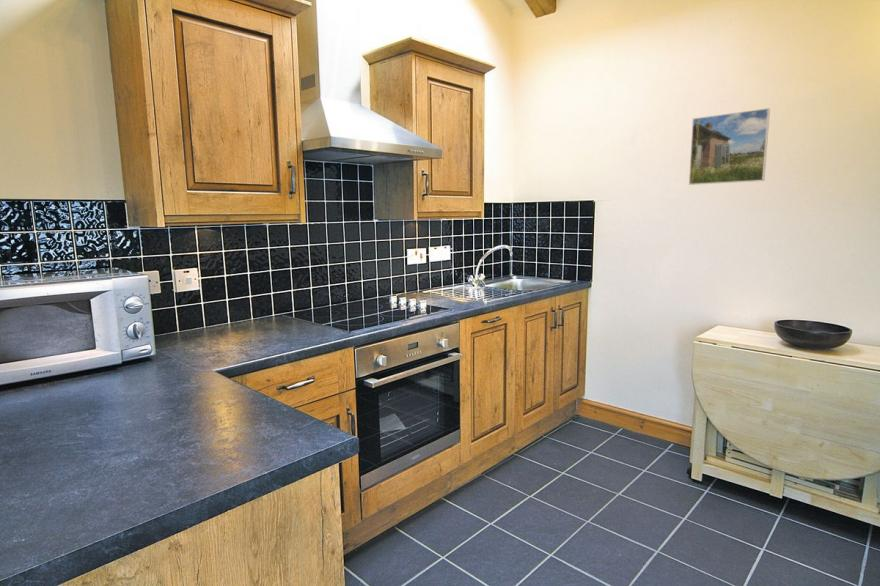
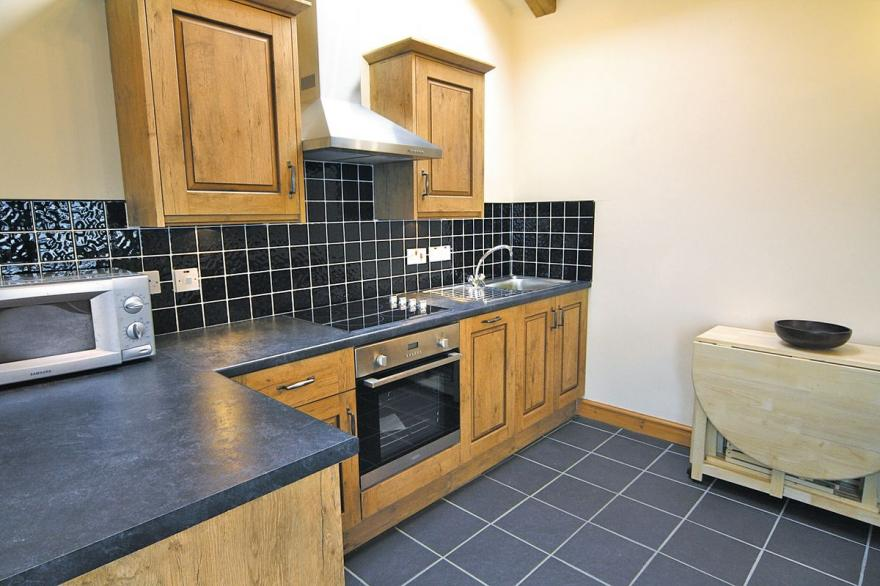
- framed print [688,107,771,186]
